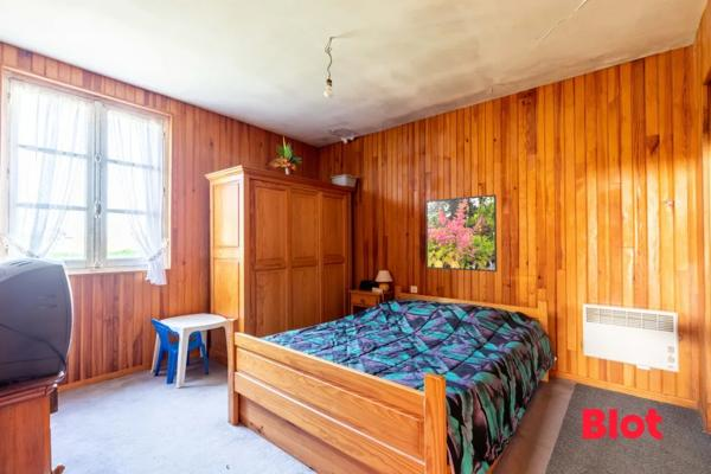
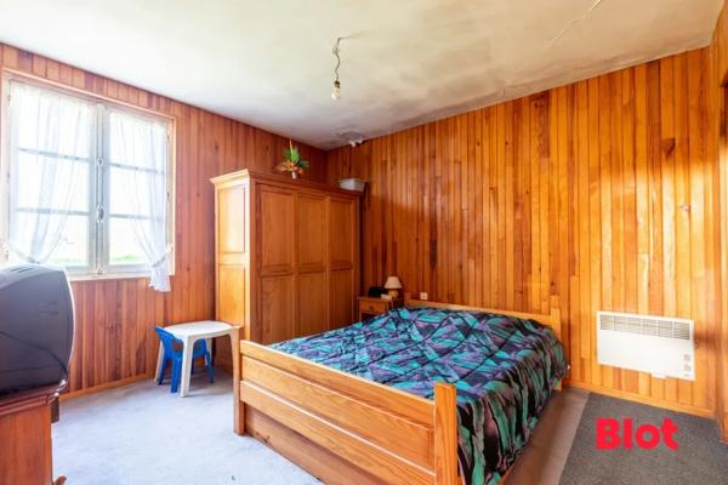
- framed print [424,193,498,273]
